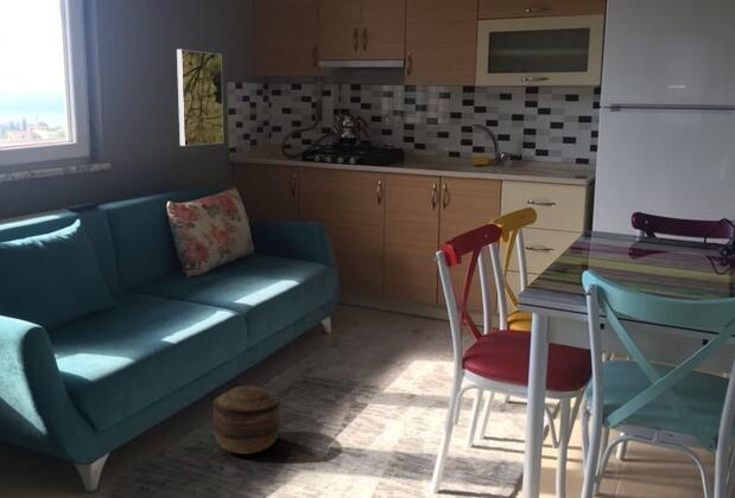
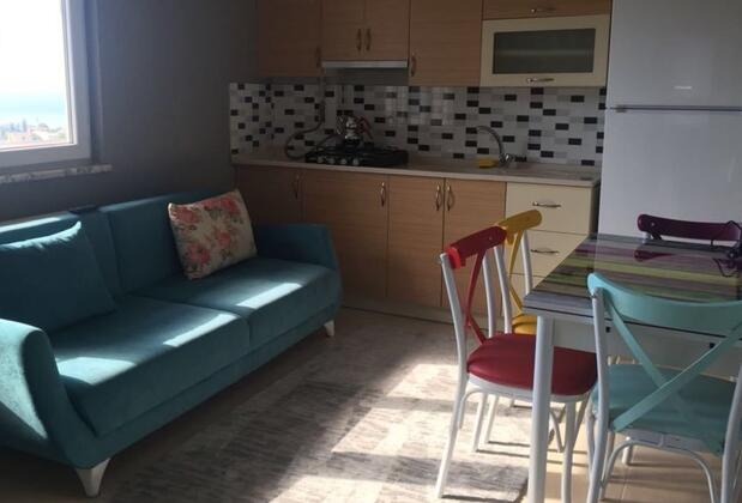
- basket [213,385,281,455]
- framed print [176,49,224,147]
